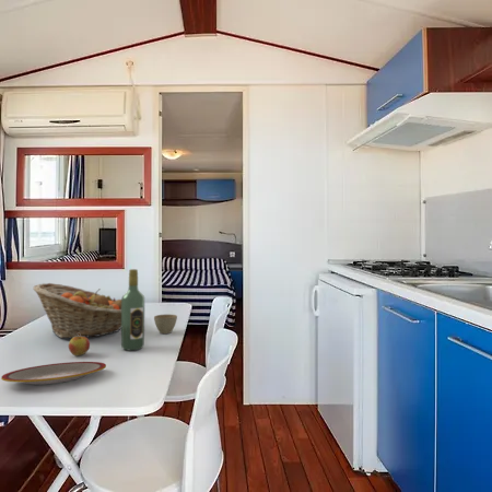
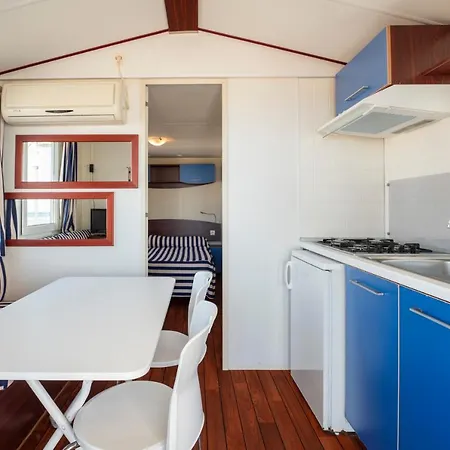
- apple [68,333,91,356]
- plate [0,361,107,386]
- wine bottle [120,268,145,351]
- fruit basket [33,282,121,339]
- flower pot [153,314,178,335]
